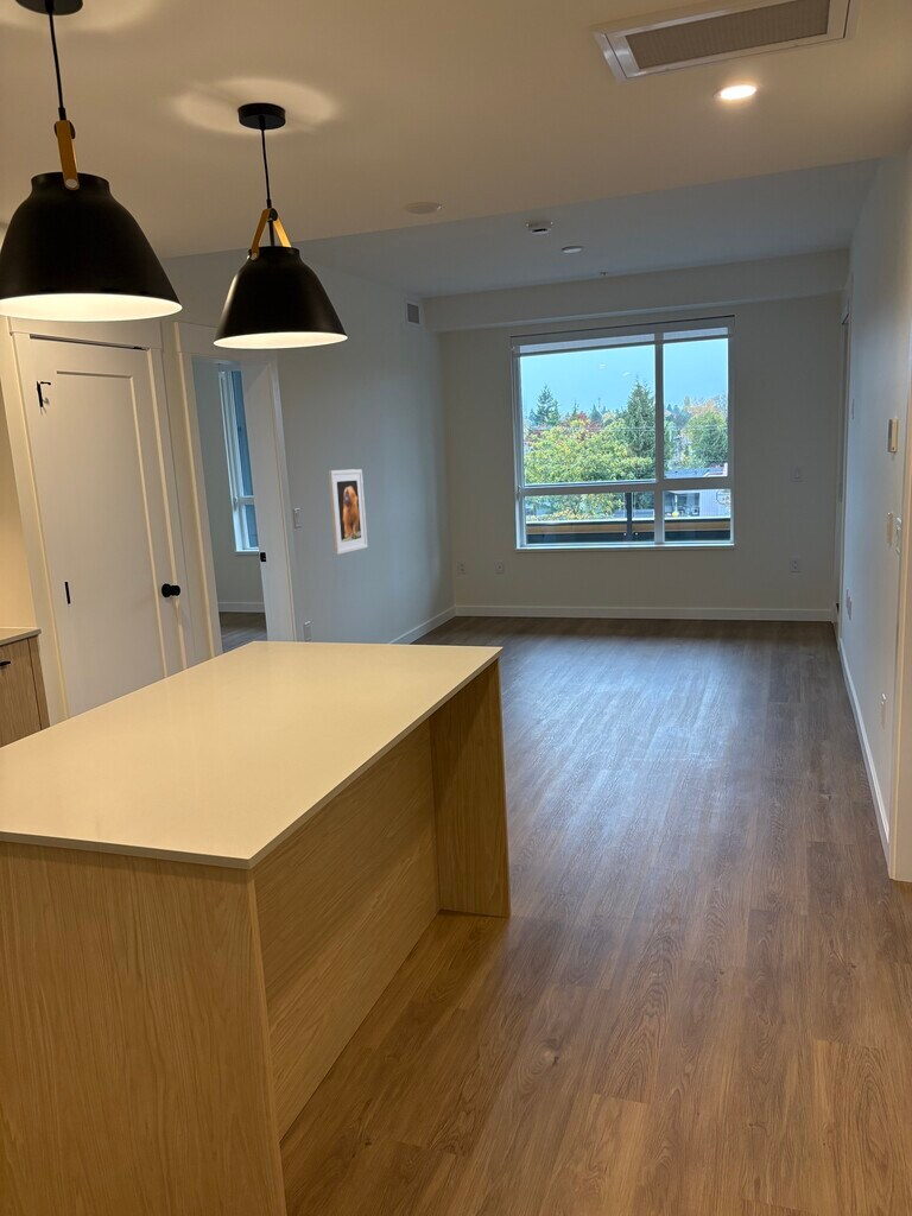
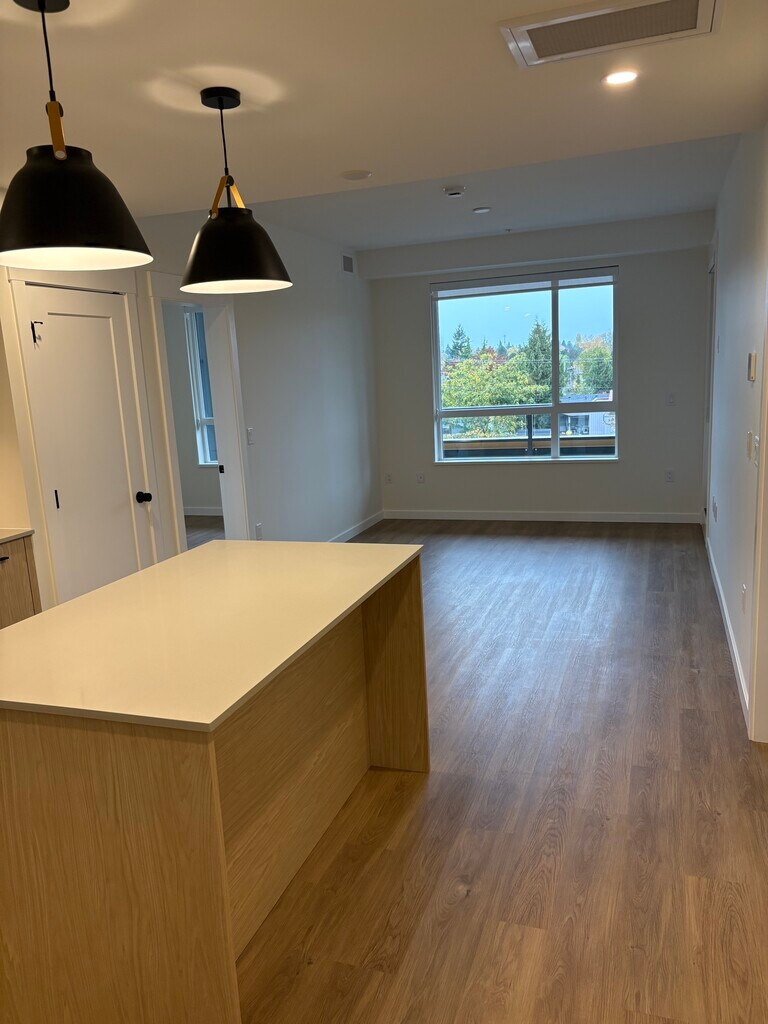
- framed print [328,468,368,556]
